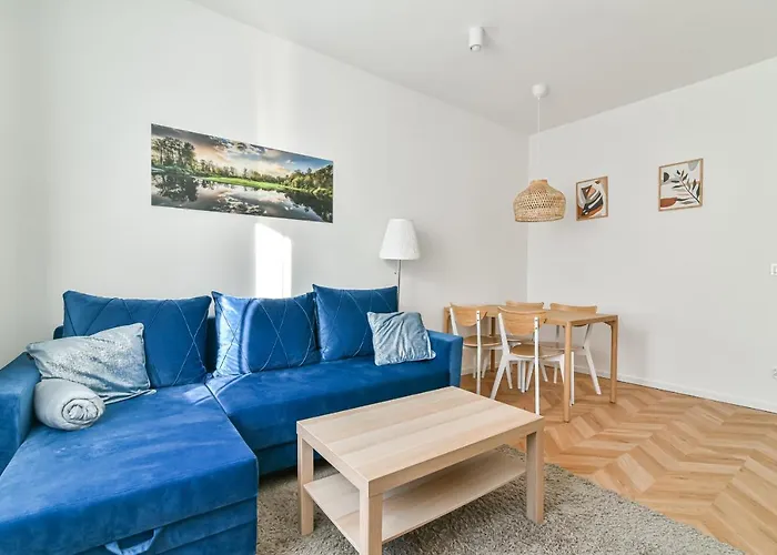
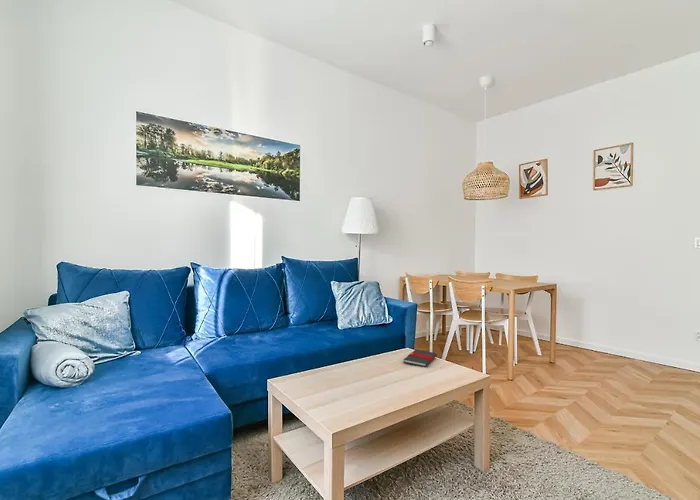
+ book [402,349,438,368]
